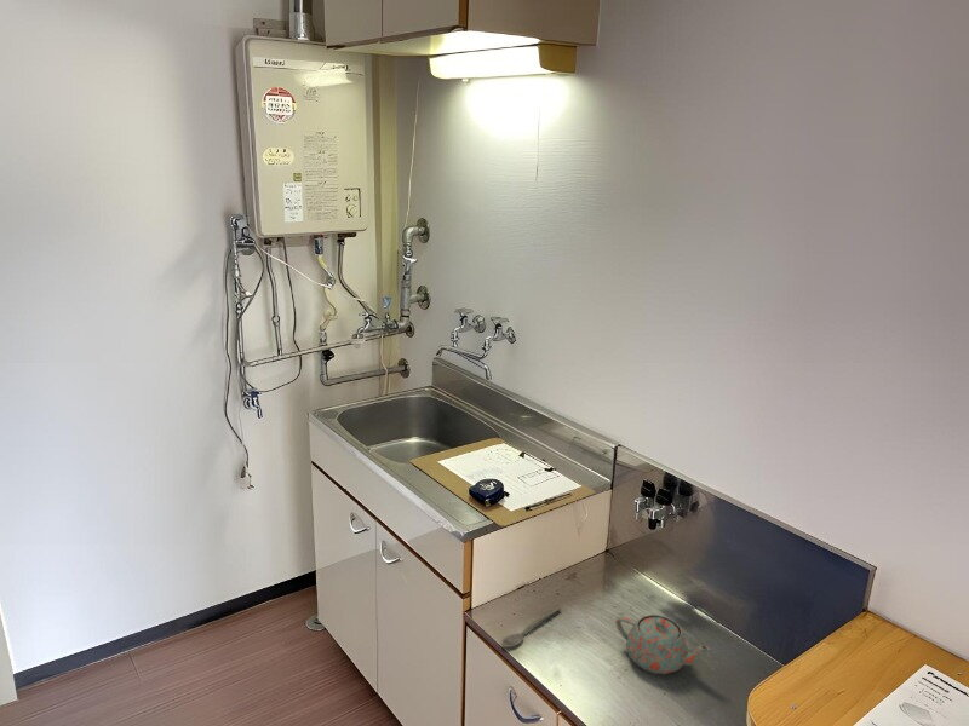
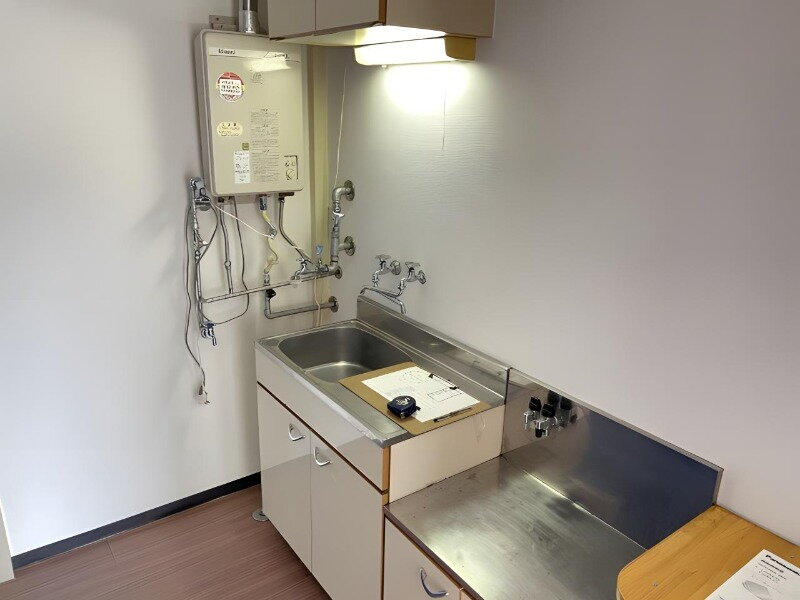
- teapot [614,613,712,675]
- spoon [500,605,562,649]
